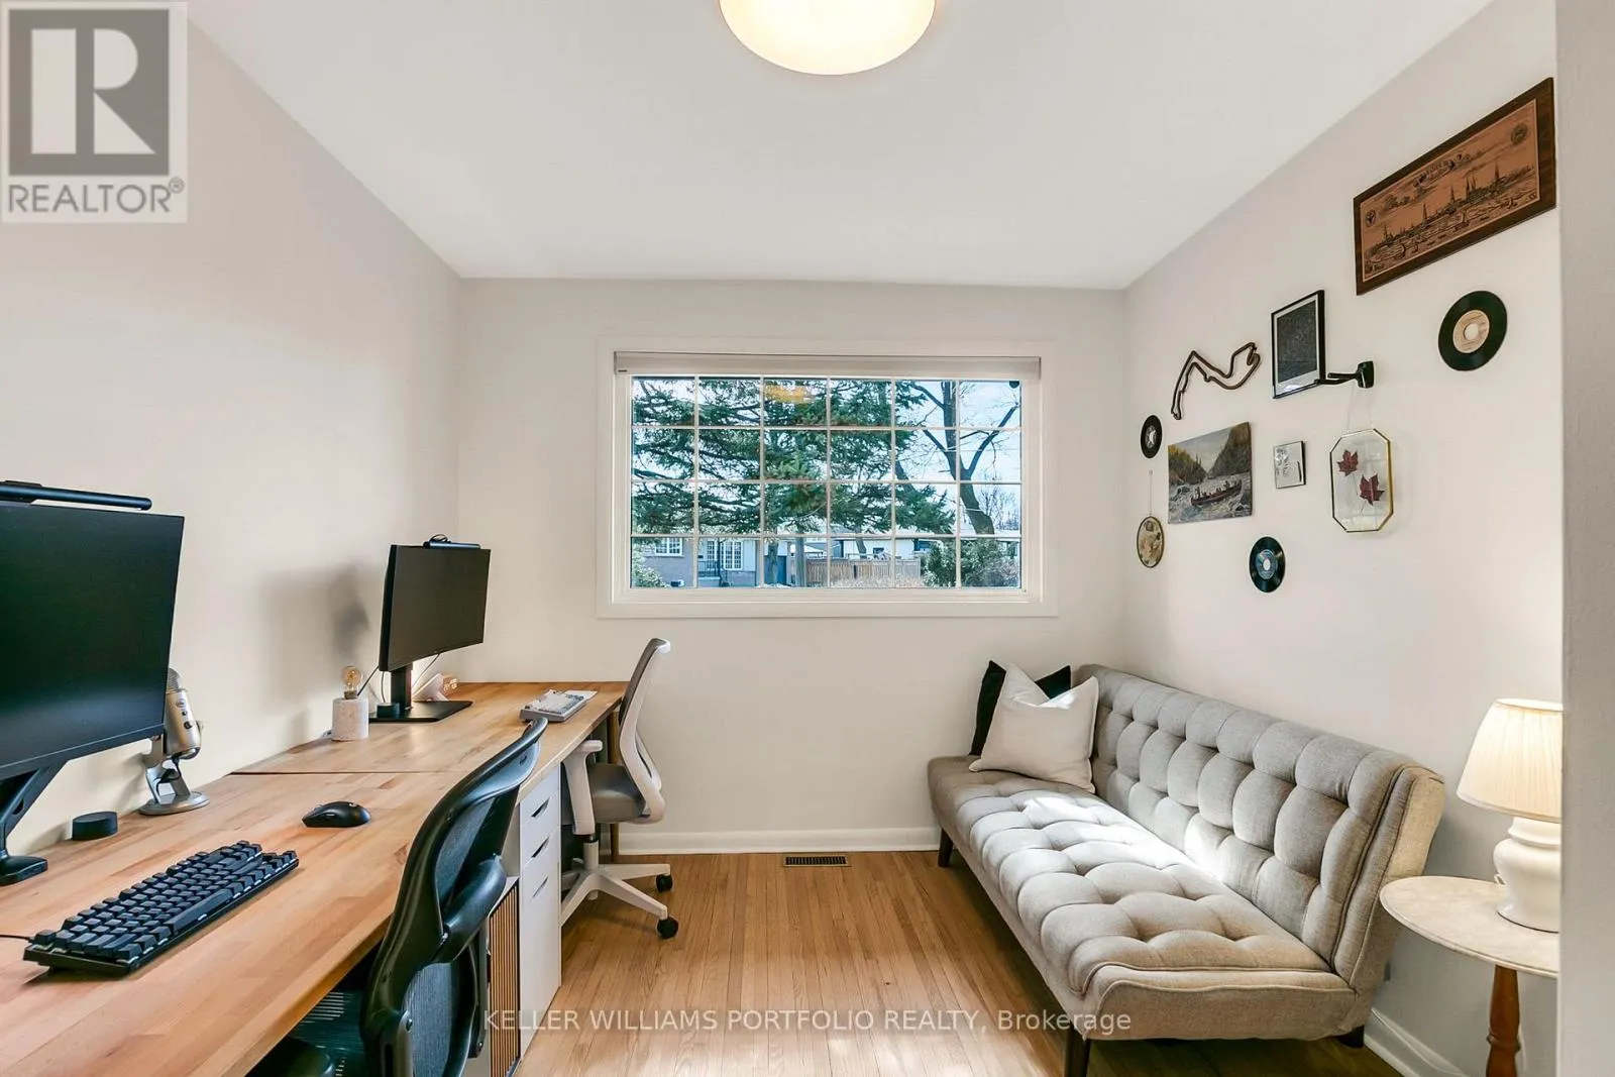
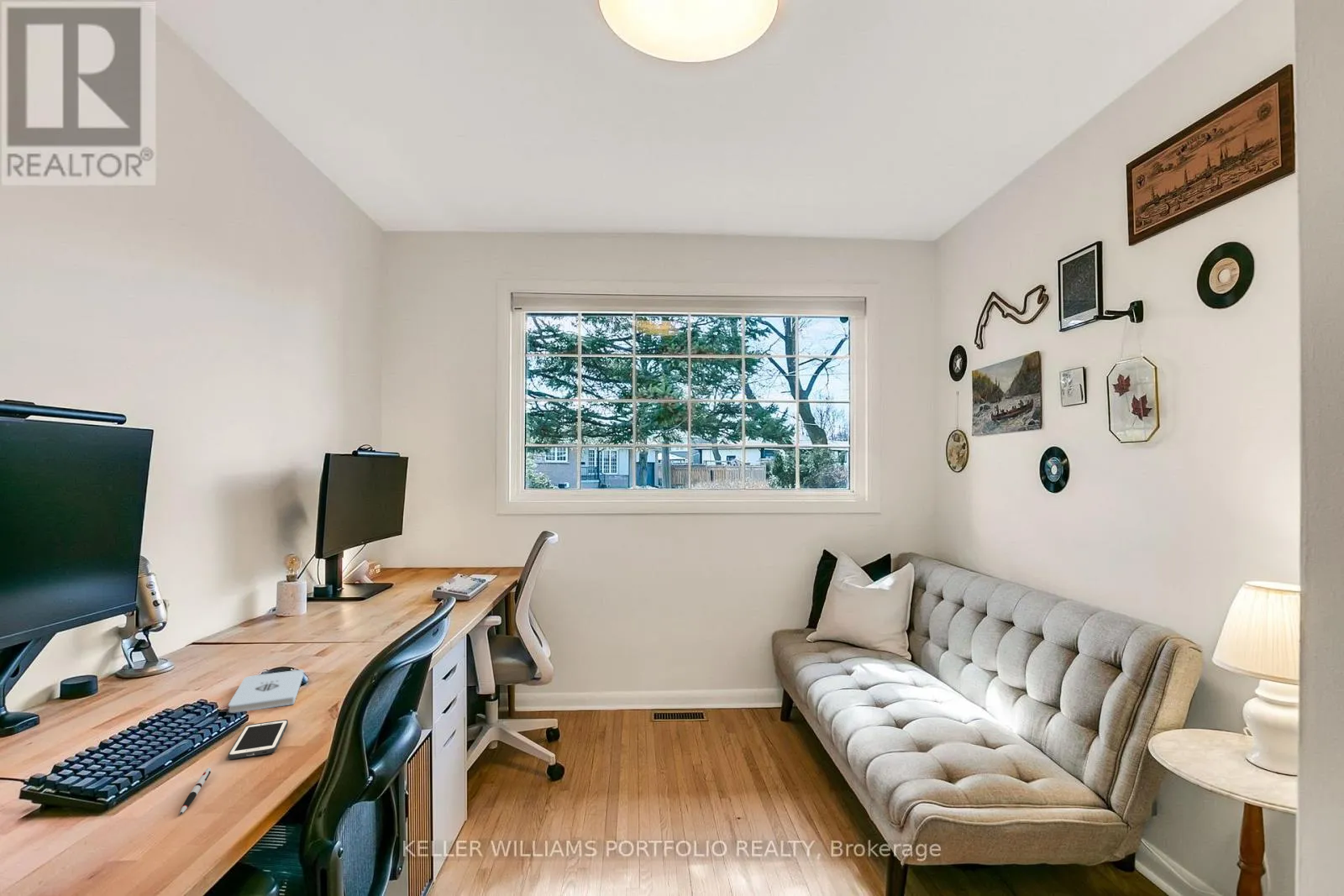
+ notepad [228,668,304,714]
+ pen [179,767,212,815]
+ cell phone [228,719,289,760]
